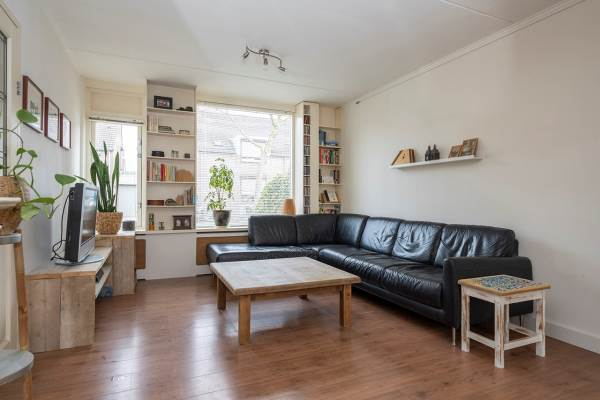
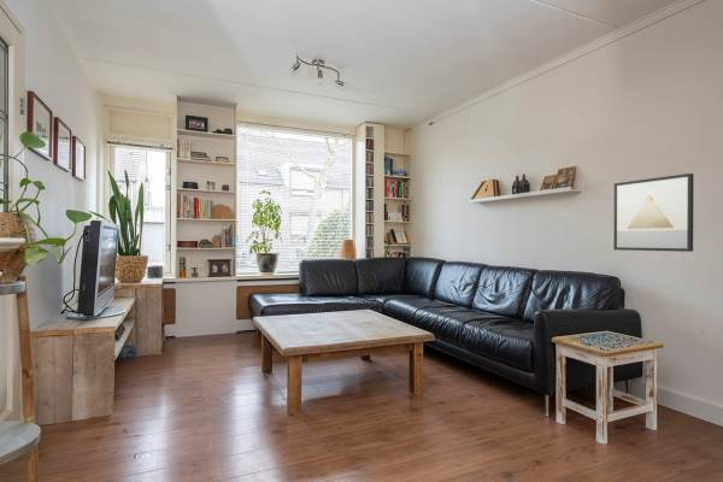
+ wall art [612,172,695,253]
